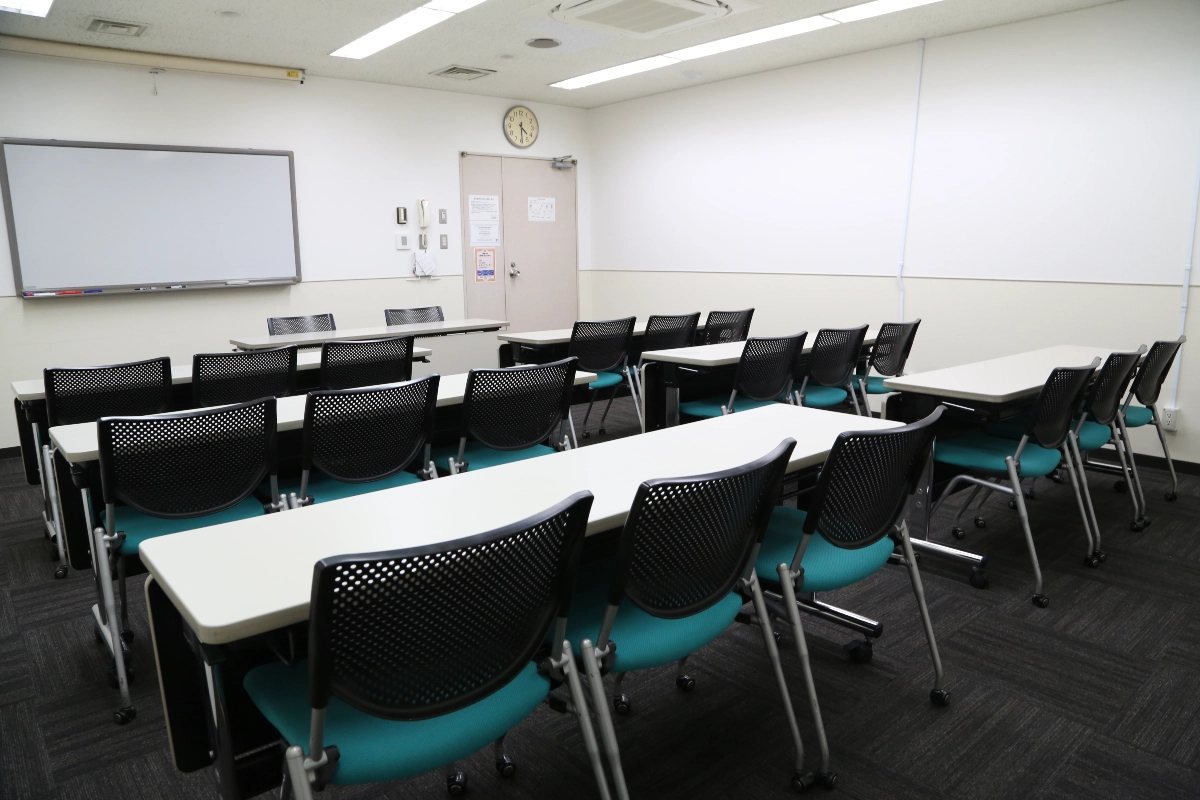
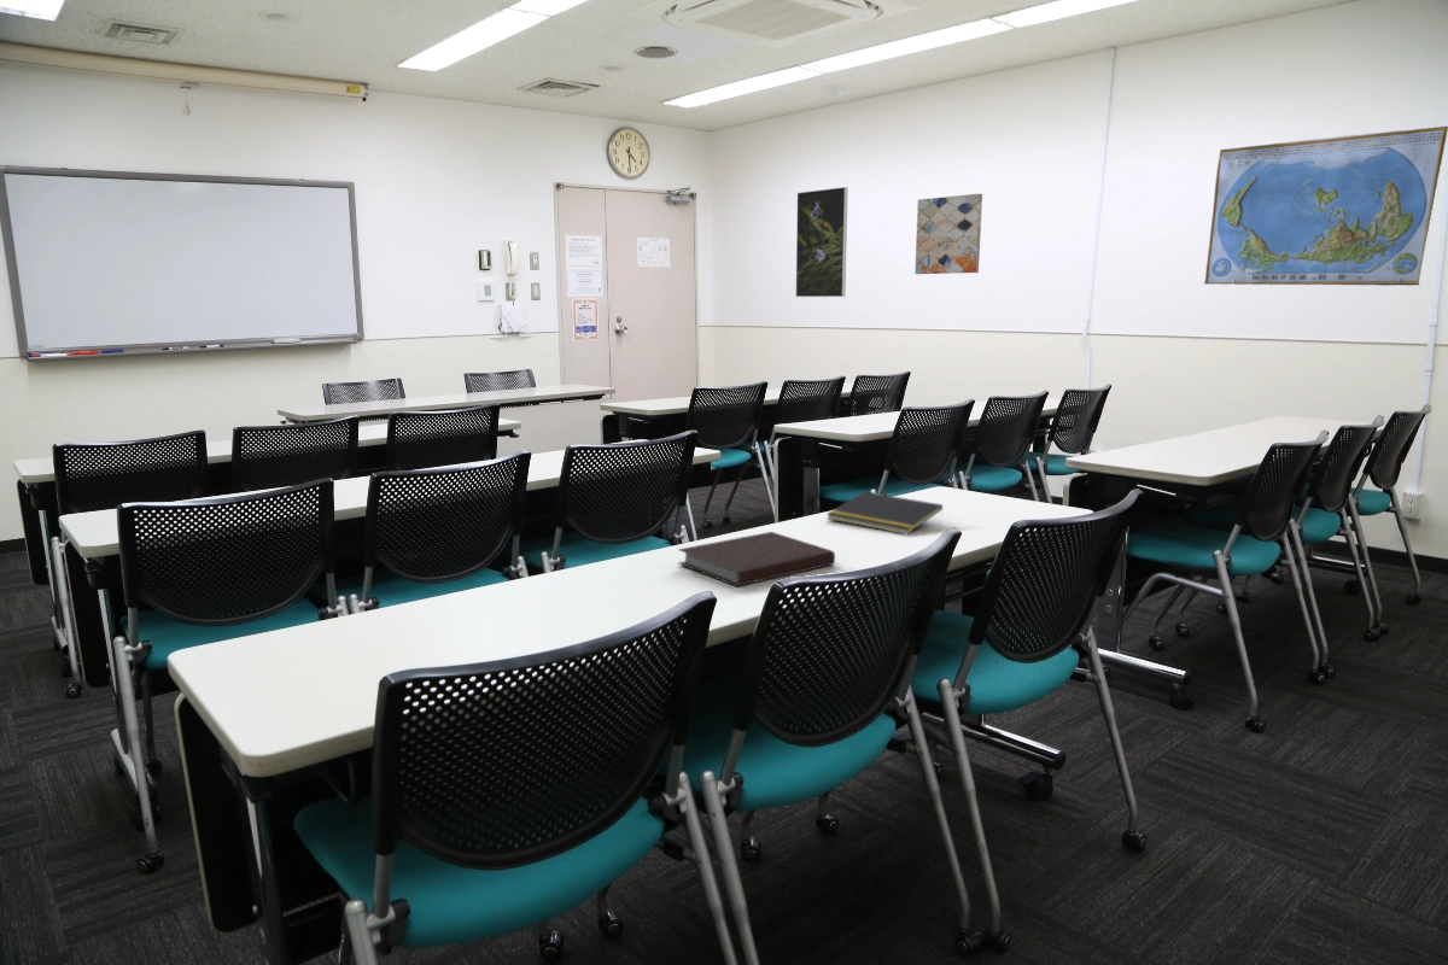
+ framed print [795,186,849,298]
+ notepad [825,491,944,536]
+ wall art [913,193,983,275]
+ world map [1203,125,1448,287]
+ notebook [677,531,836,587]
